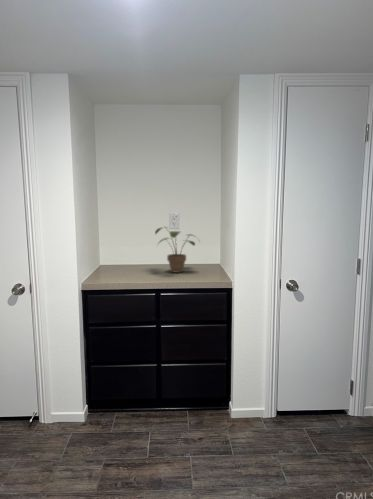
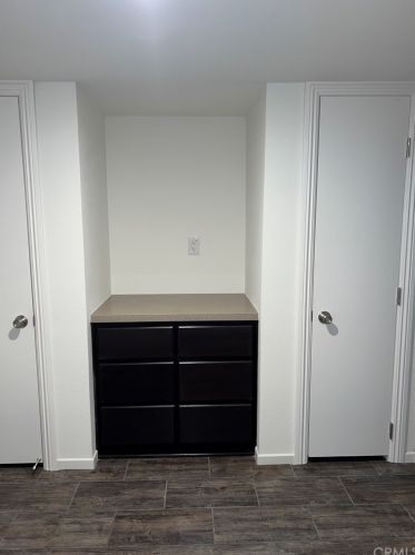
- potted plant [154,226,201,274]
